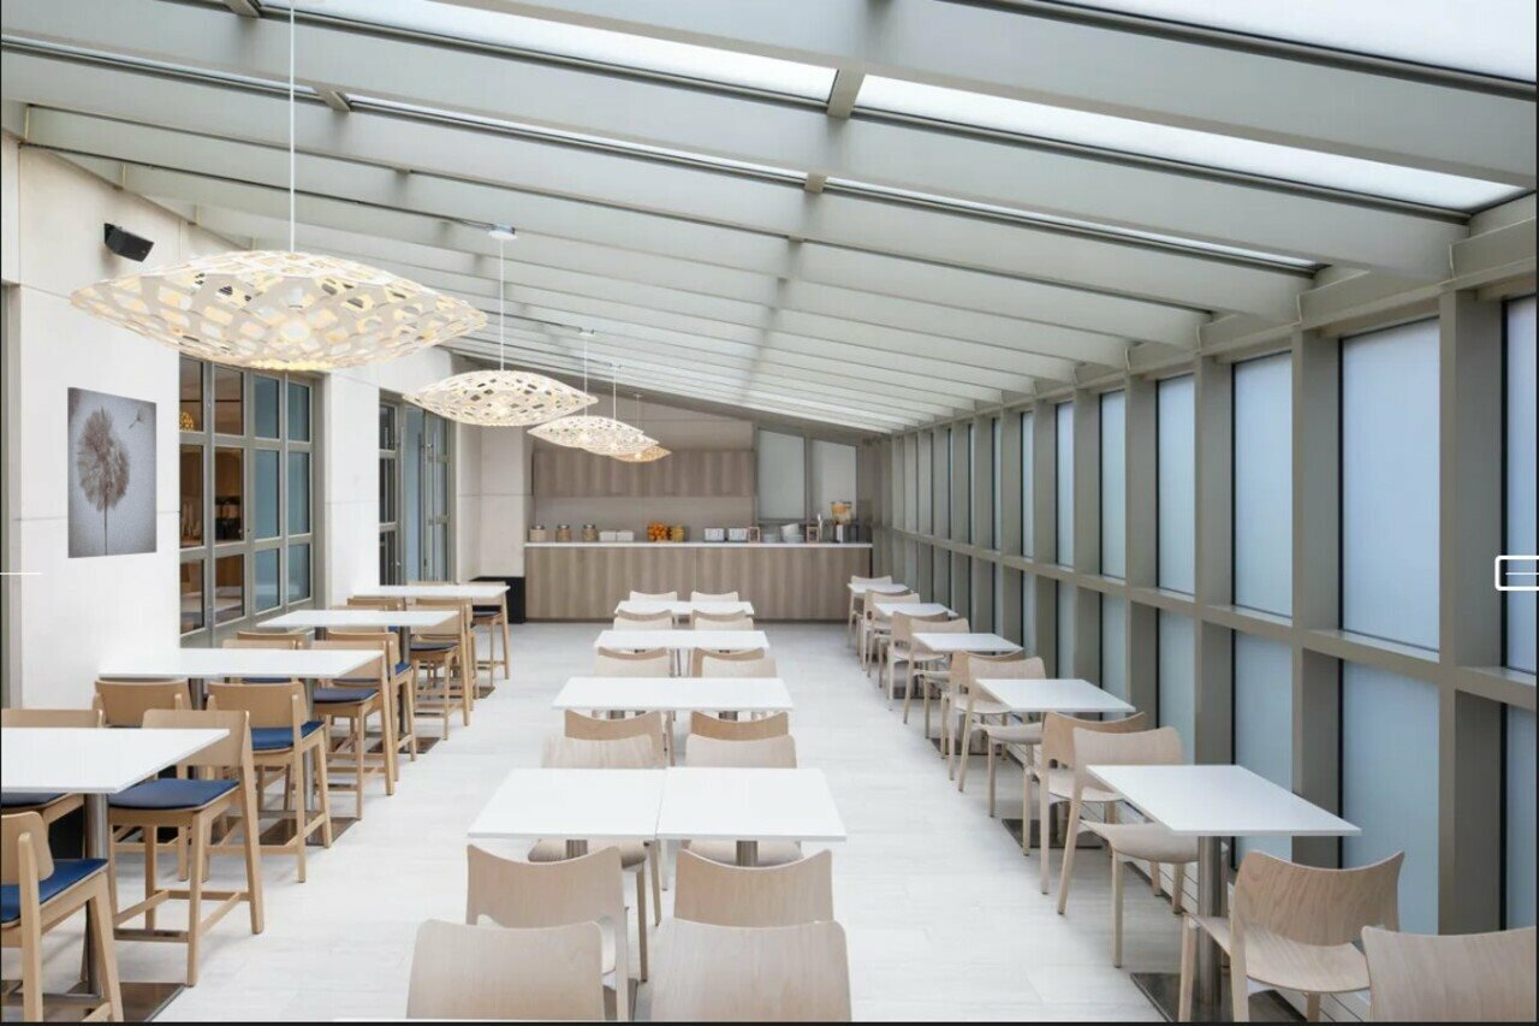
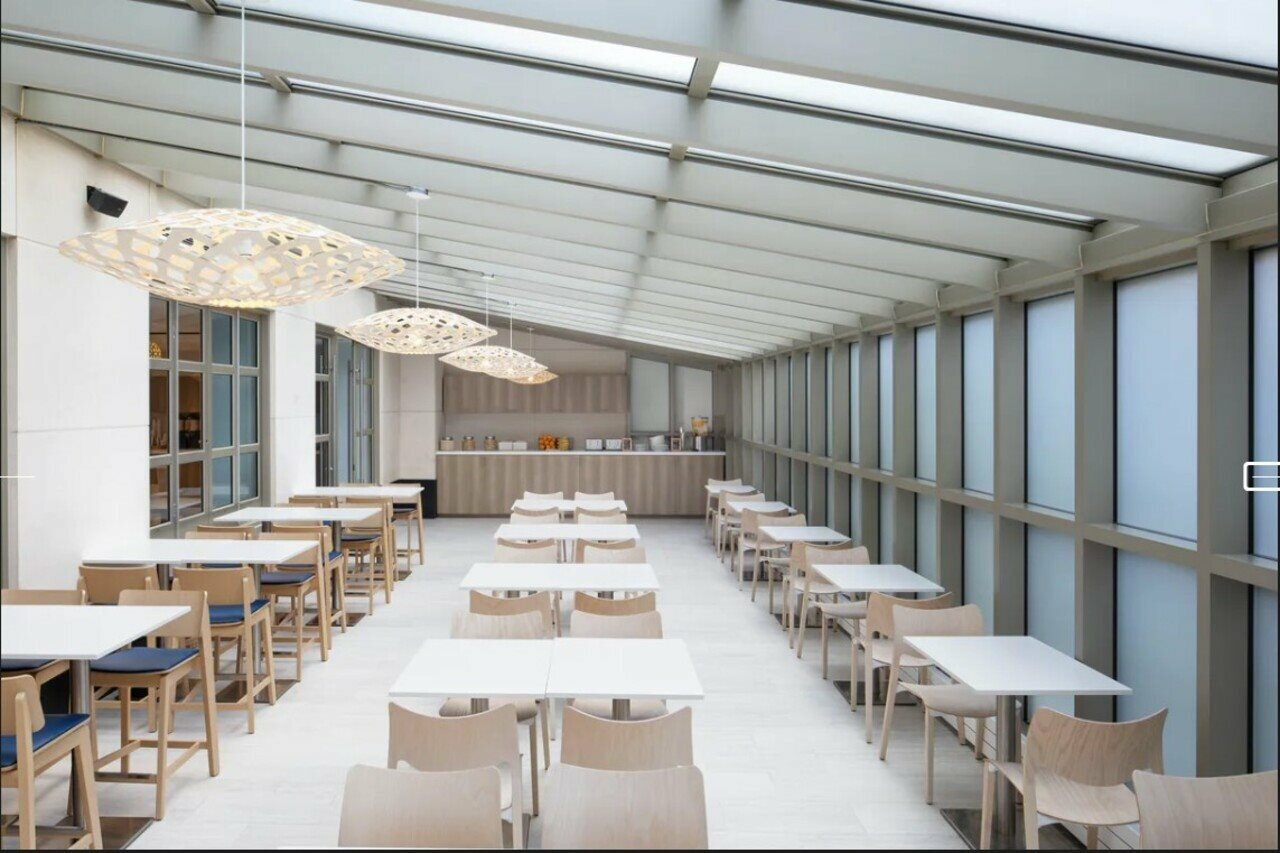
- wall art [66,386,158,559]
